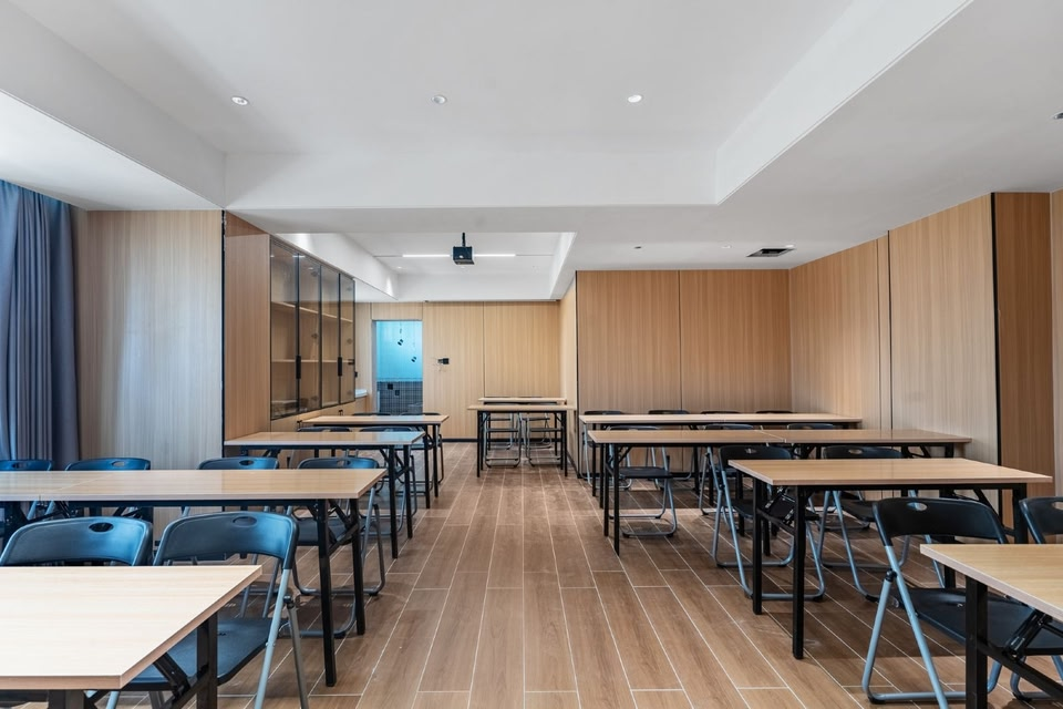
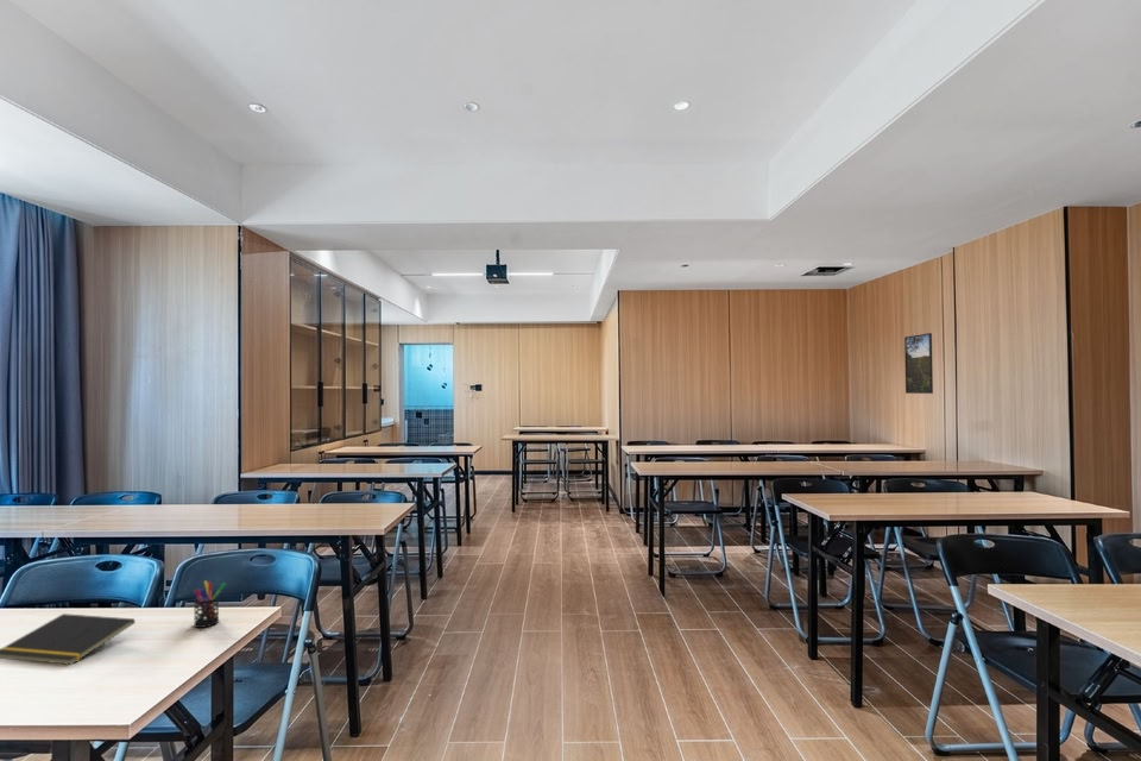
+ pen holder [193,579,227,629]
+ notepad [0,612,137,666]
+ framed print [903,332,934,395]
